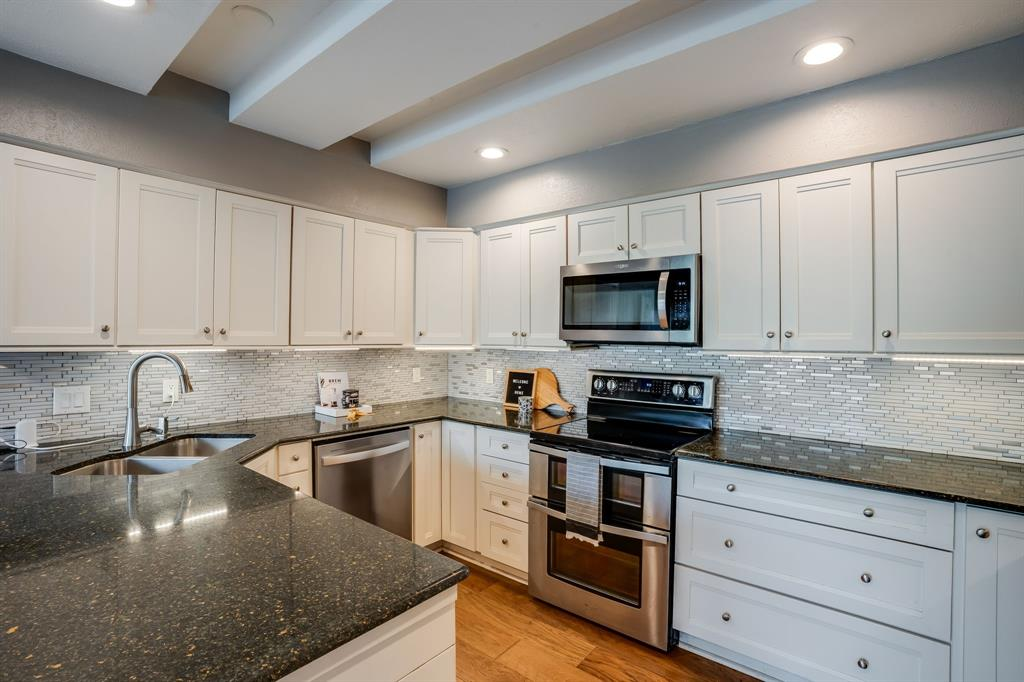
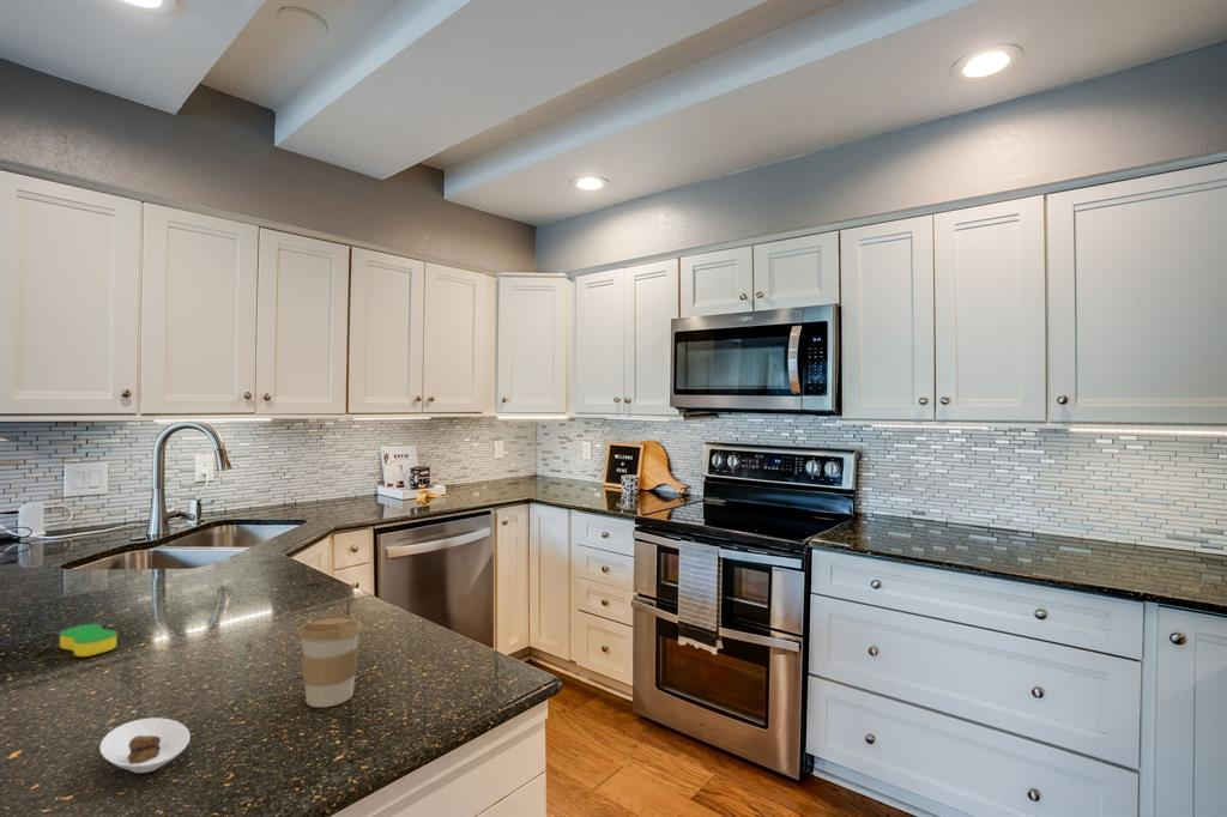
+ sponge [59,623,117,658]
+ coffee cup [297,615,363,708]
+ saucer [98,716,192,774]
